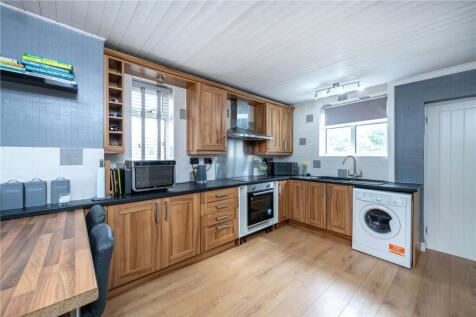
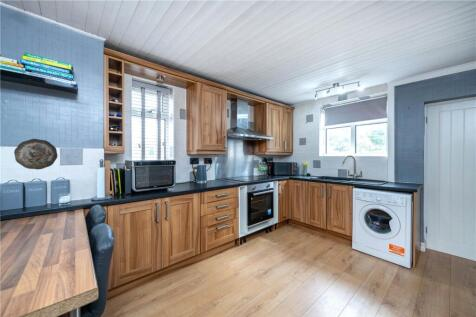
+ decorative plate [13,138,59,170]
